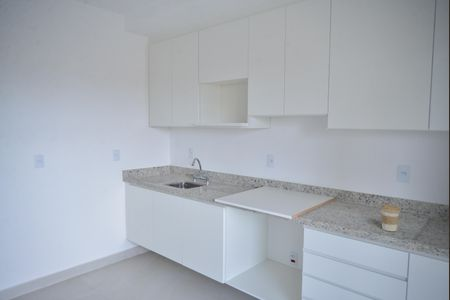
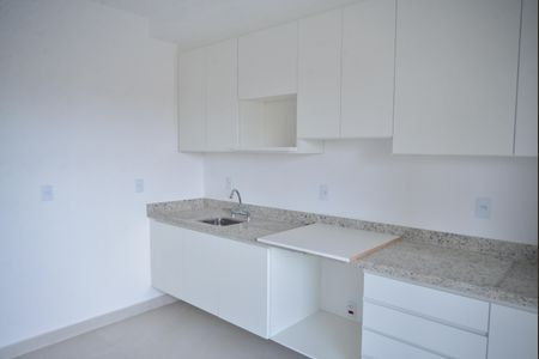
- coffee cup [380,203,401,232]
